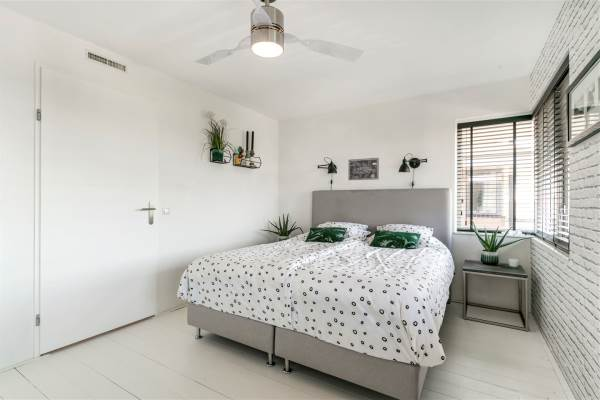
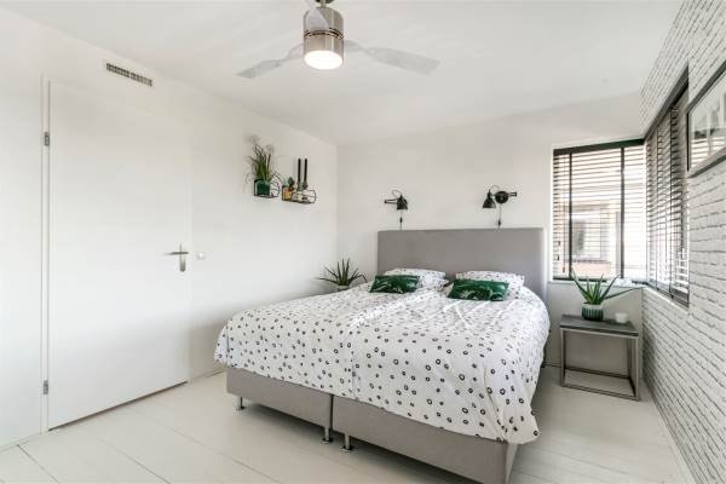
- wall art [348,157,380,181]
